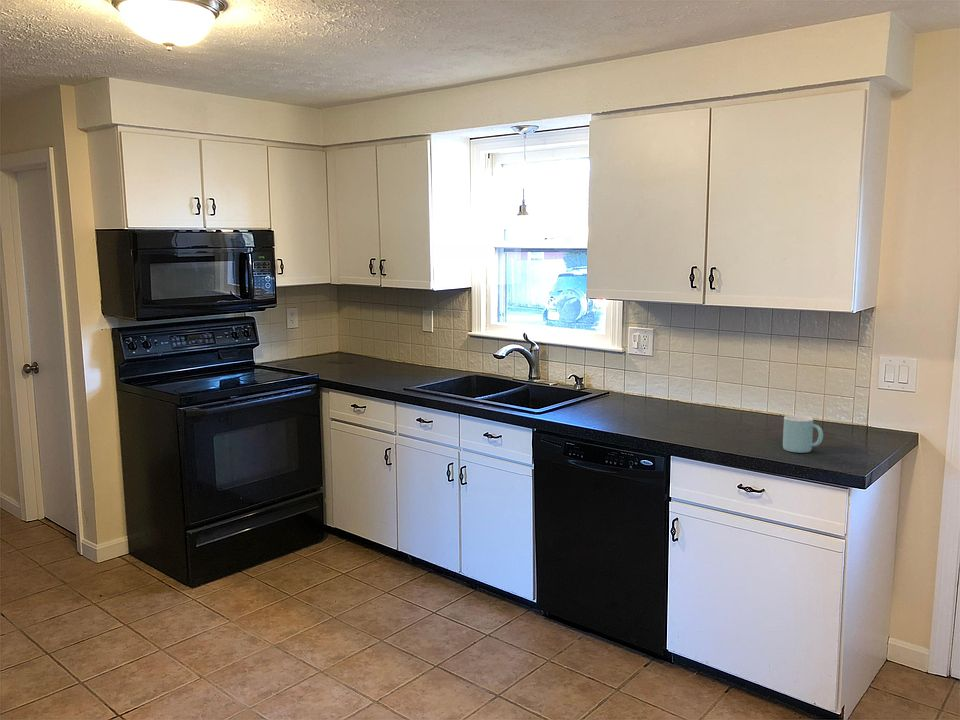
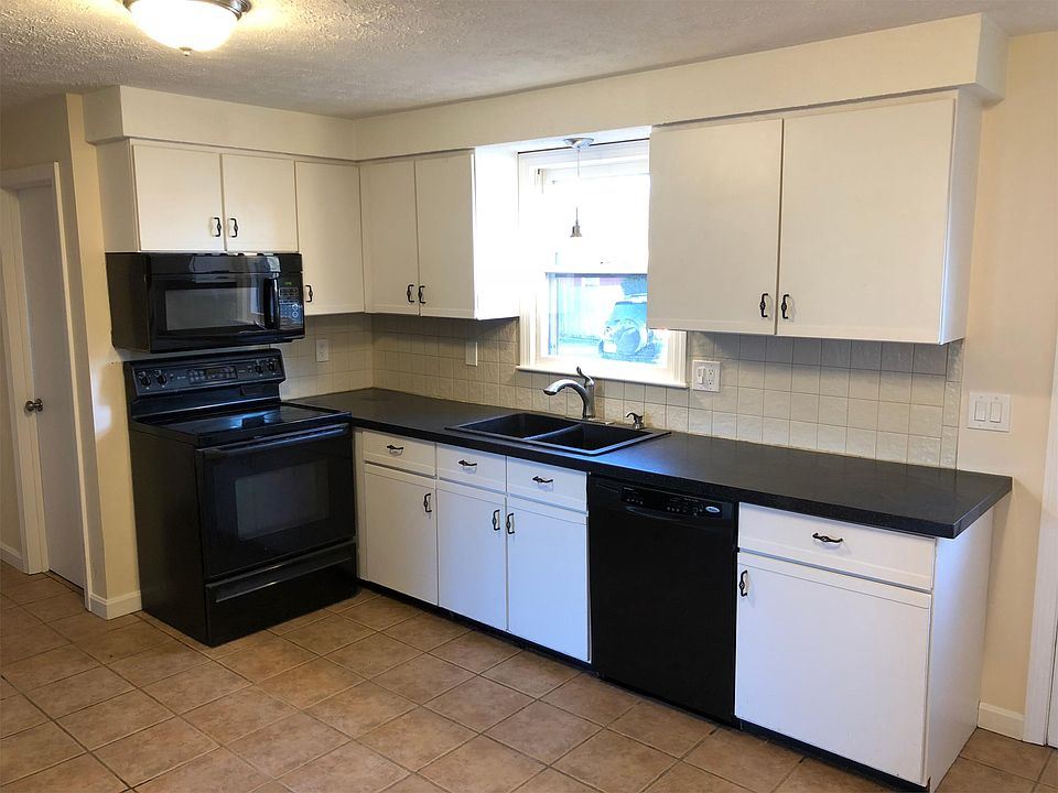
- mug [782,414,824,454]
